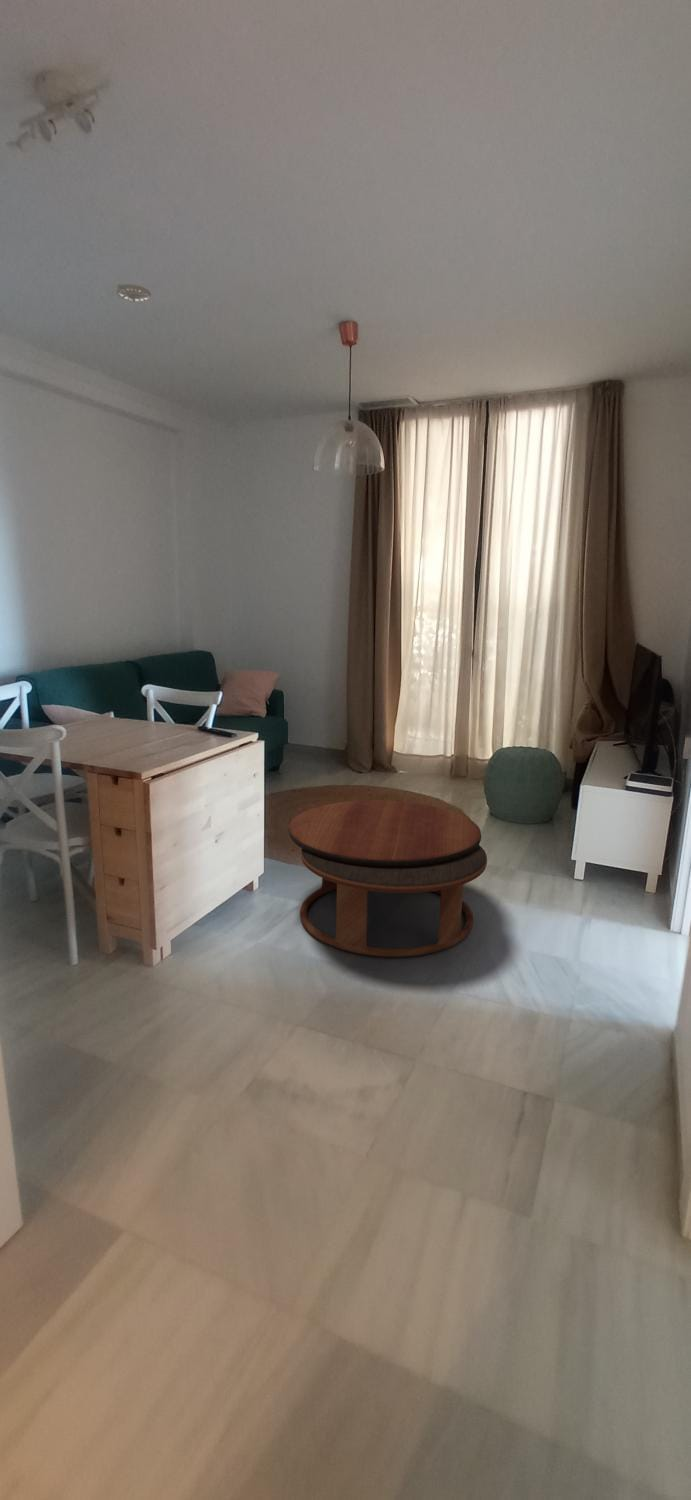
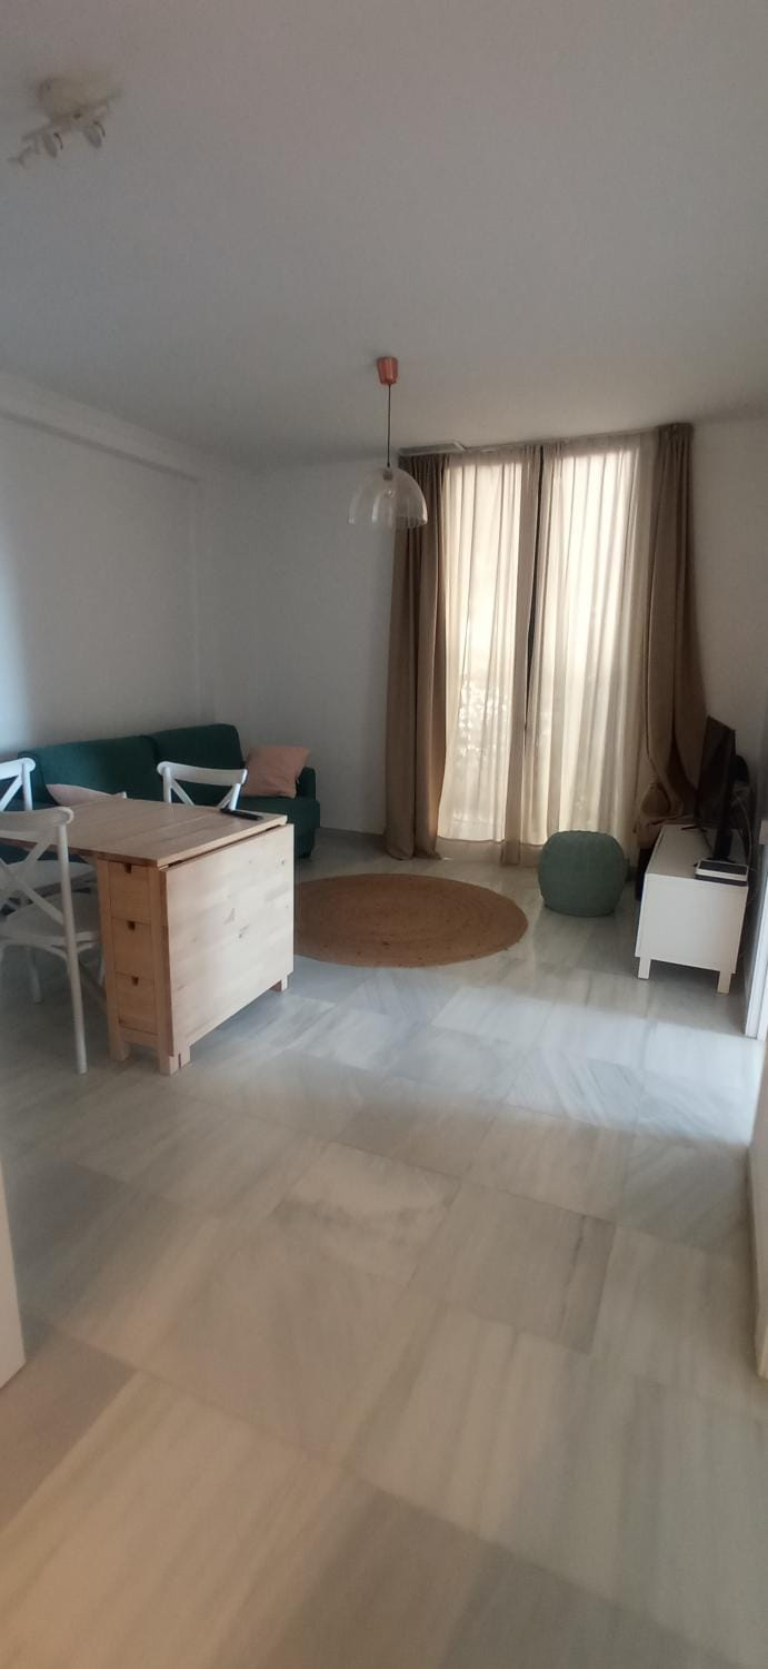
- smoke detector [116,283,152,303]
- coffee table [288,799,488,958]
